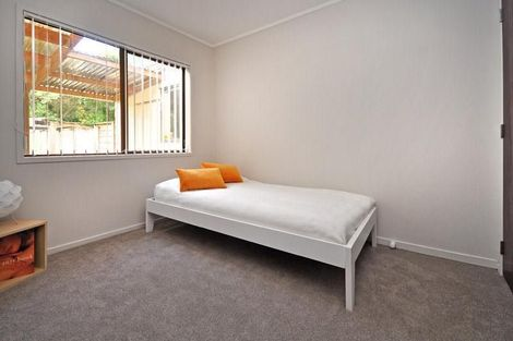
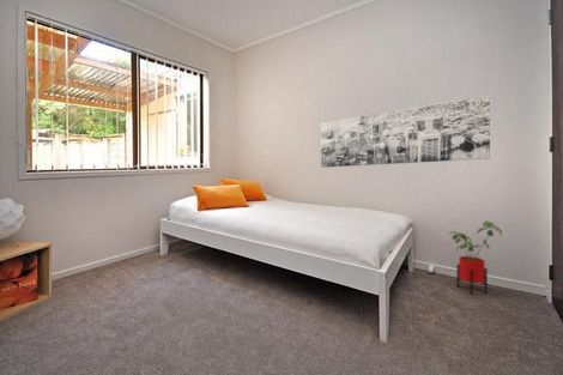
+ house plant [448,219,504,295]
+ wall art [320,93,491,169]
